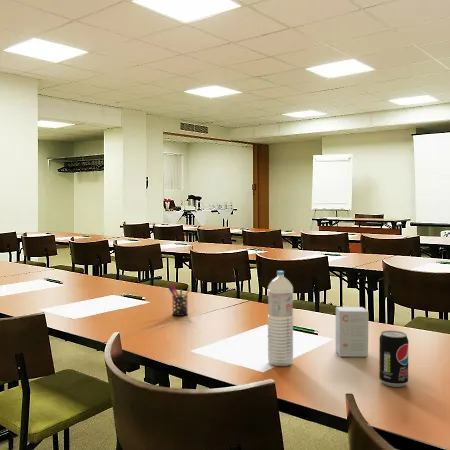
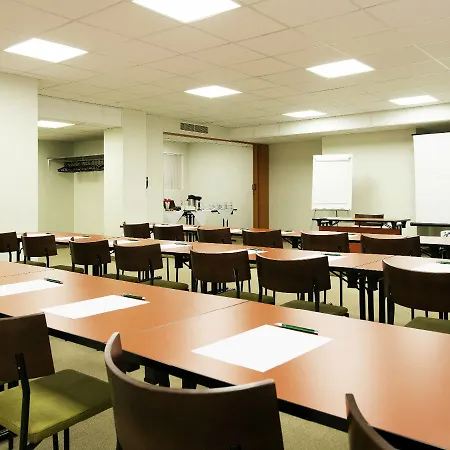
- pen holder [168,282,192,317]
- water bottle [267,270,294,367]
- small box [335,306,369,358]
- beverage can [378,330,409,388]
